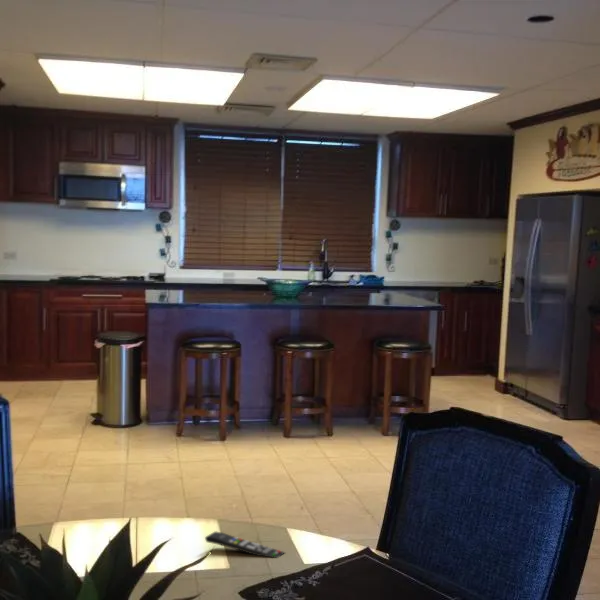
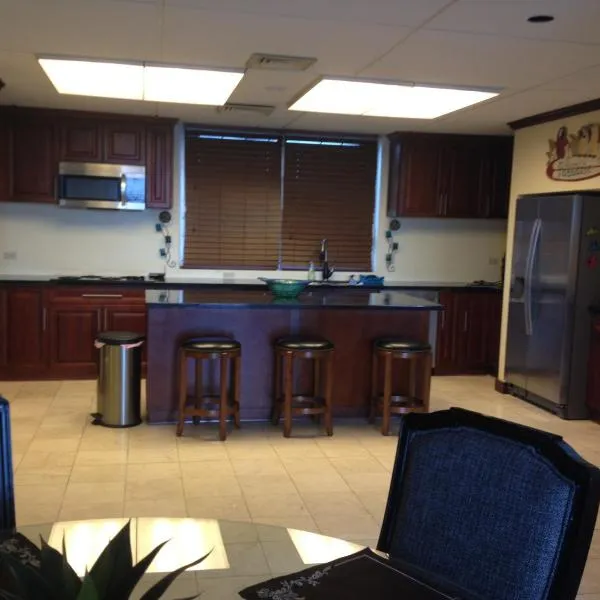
- remote control [204,530,286,559]
